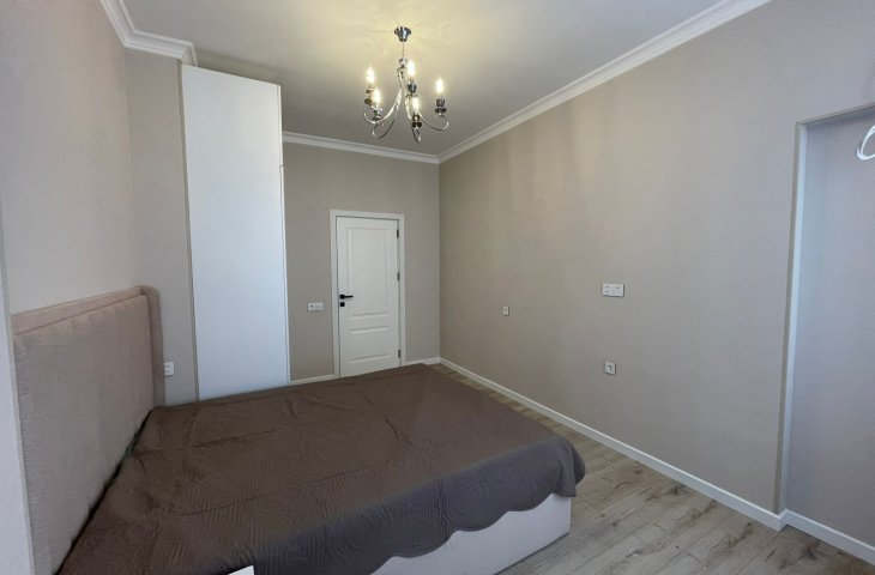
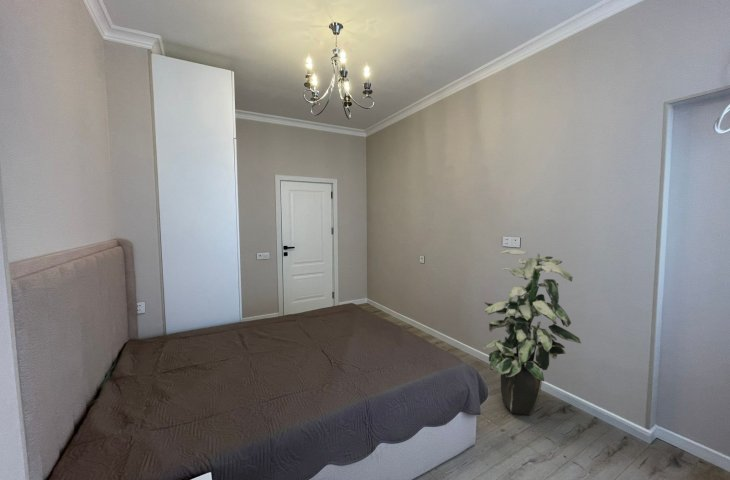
+ indoor plant [482,248,582,416]
